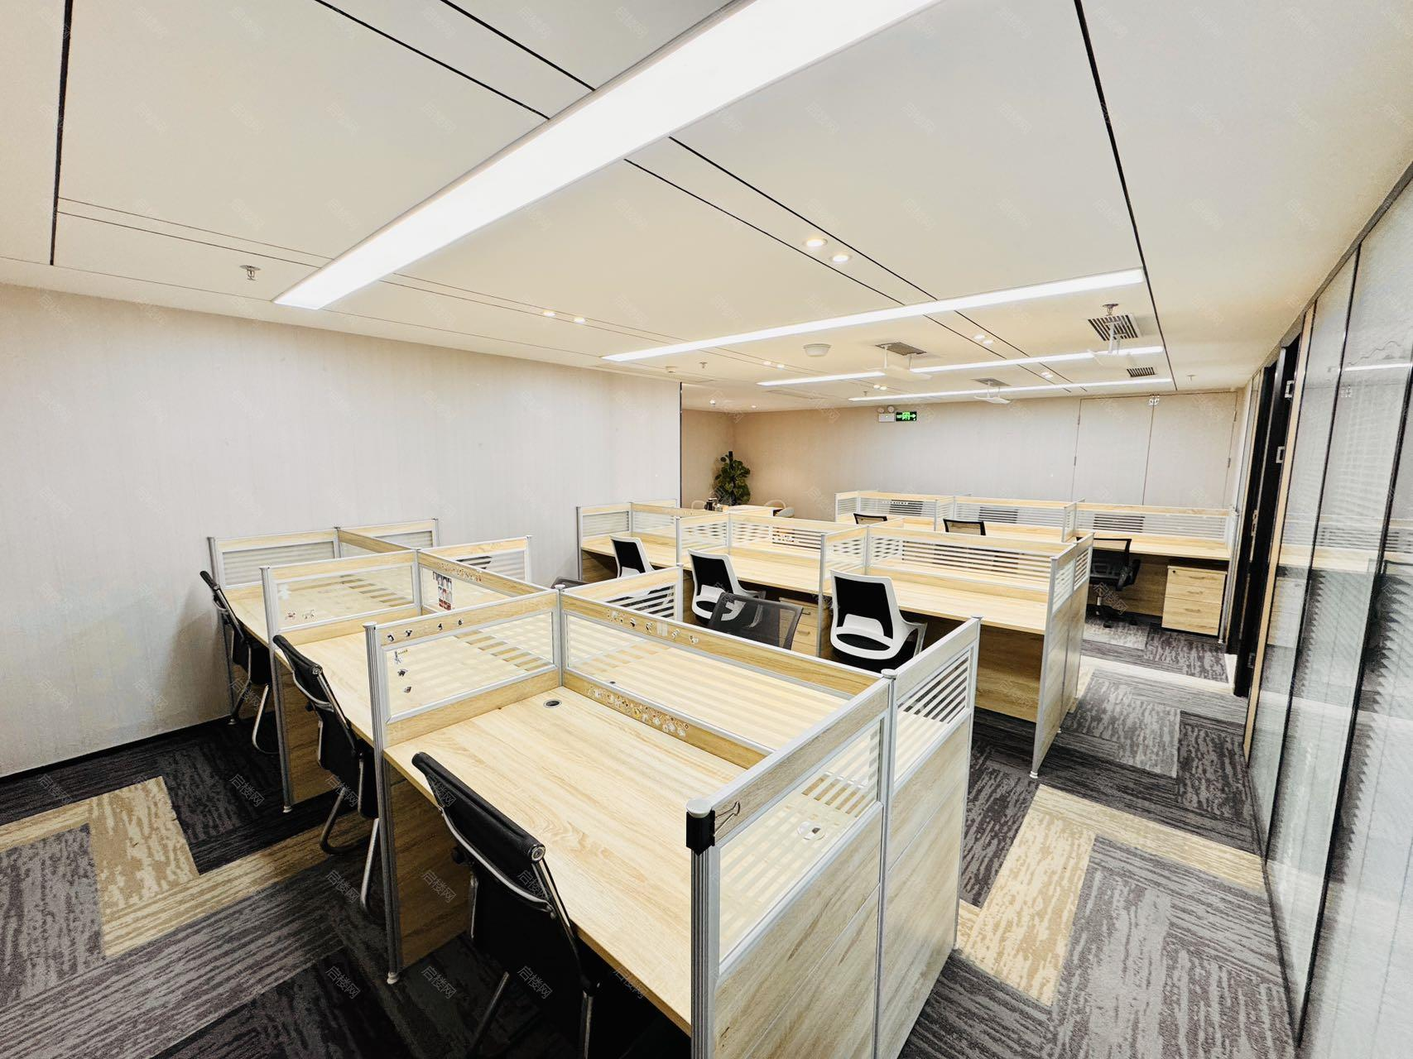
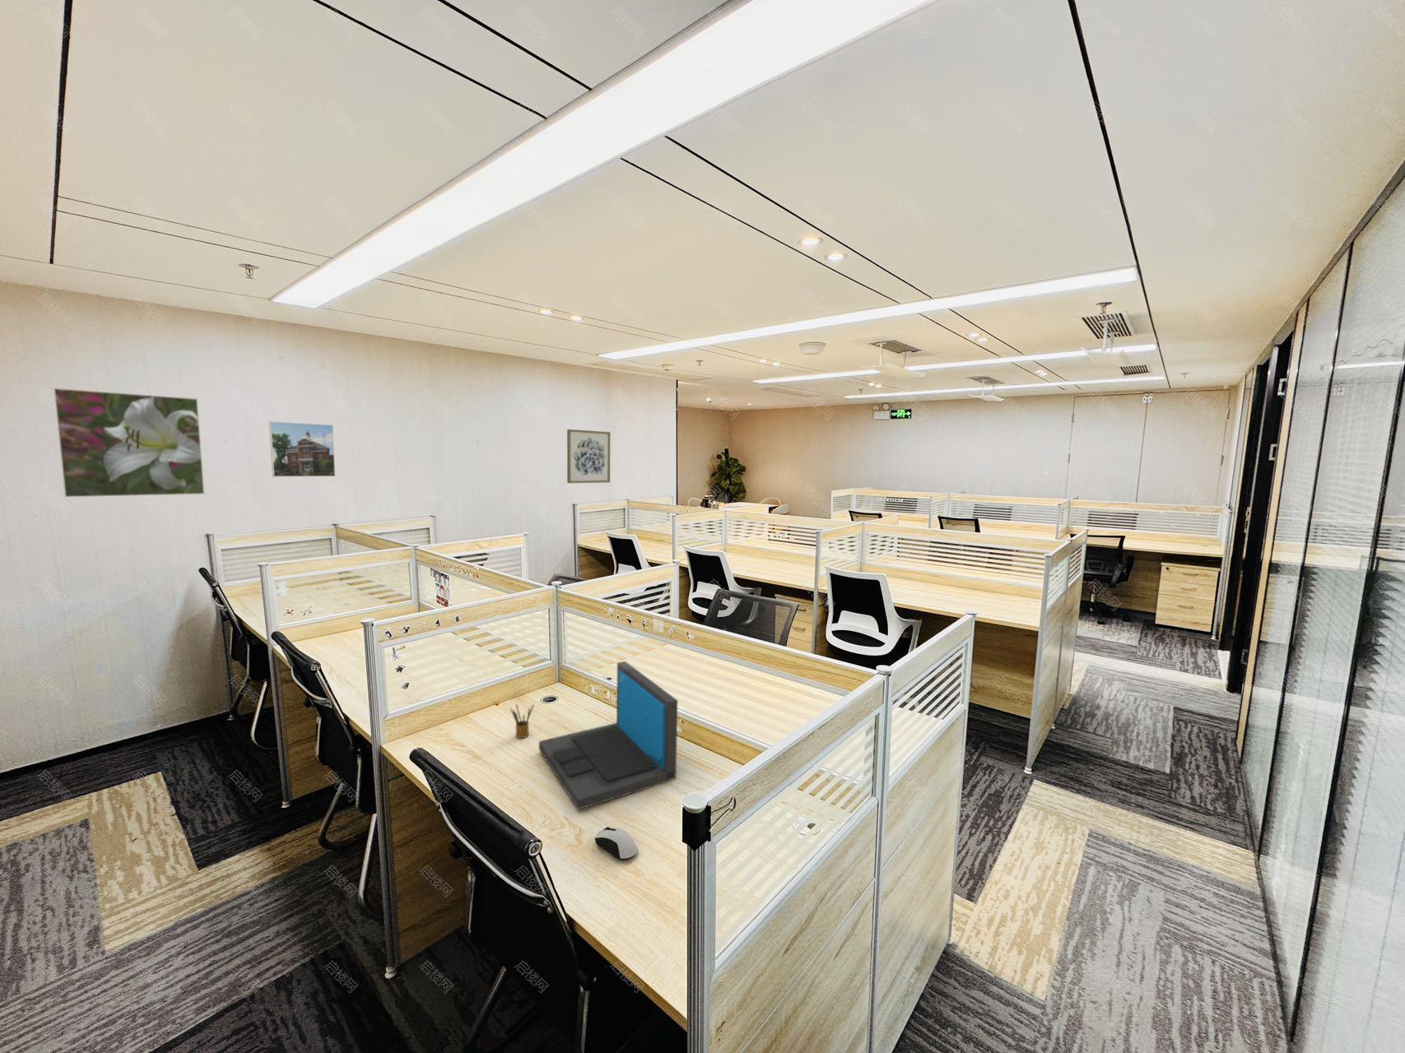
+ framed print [53,387,206,498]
+ pencil box [510,702,535,739]
+ computer mouse [594,826,638,862]
+ laptop [539,660,678,811]
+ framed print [269,420,336,478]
+ wall art [566,428,612,483]
